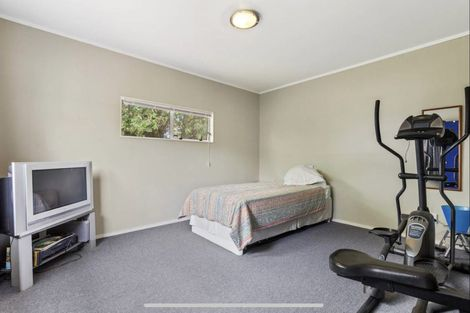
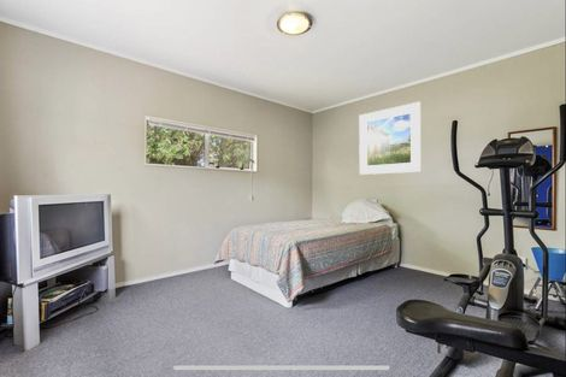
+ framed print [358,100,423,176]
